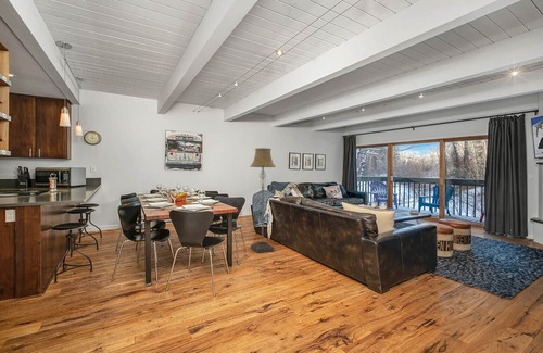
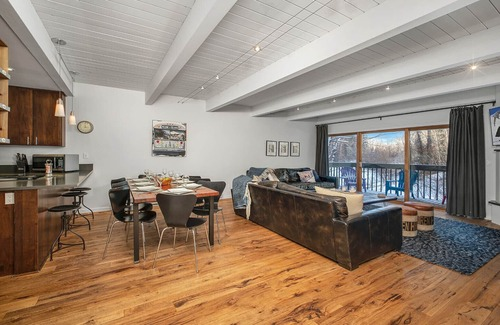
- floor lamp [249,147,277,254]
